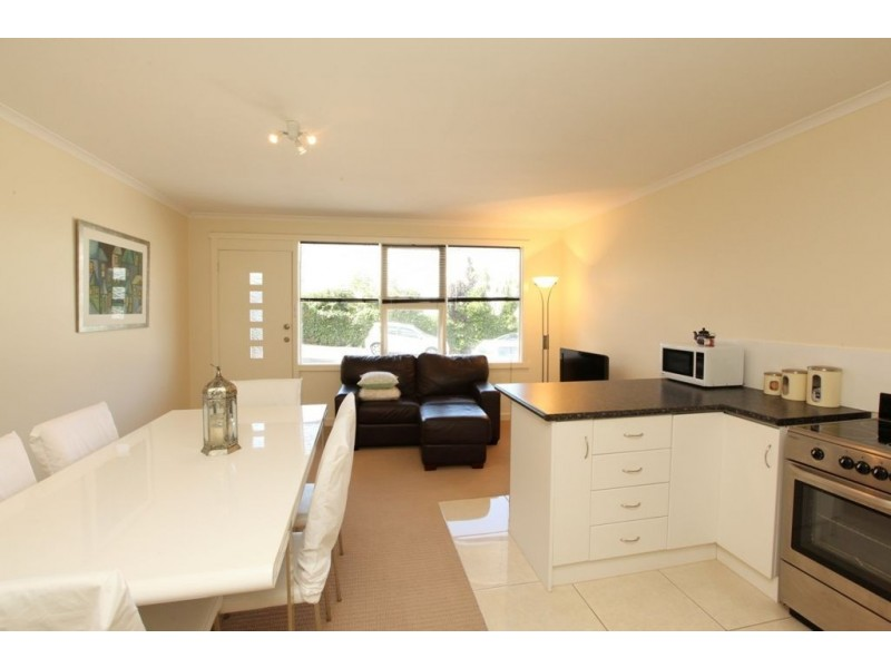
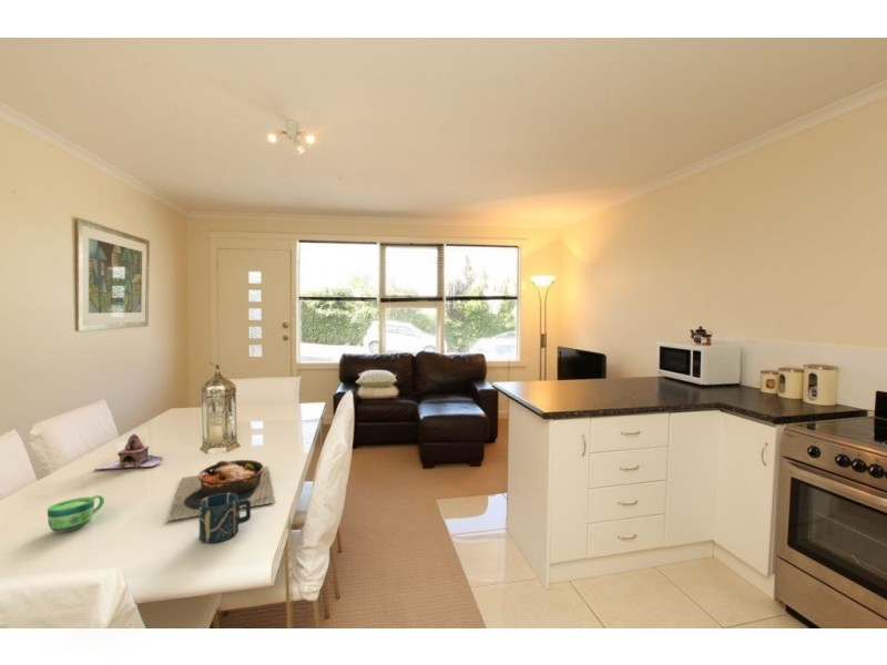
+ bowl [166,459,276,522]
+ teapot [93,433,163,471]
+ cup [47,494,105,533]
+ cup [198,493,252,544]
